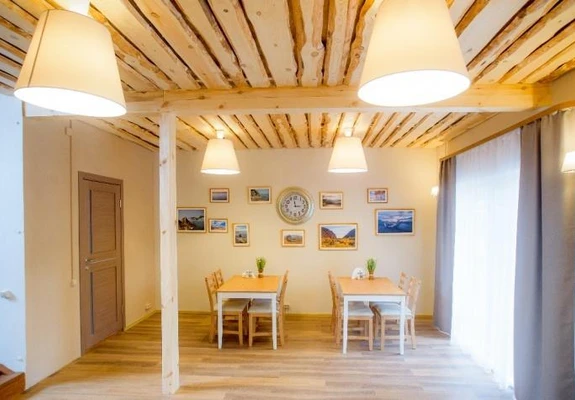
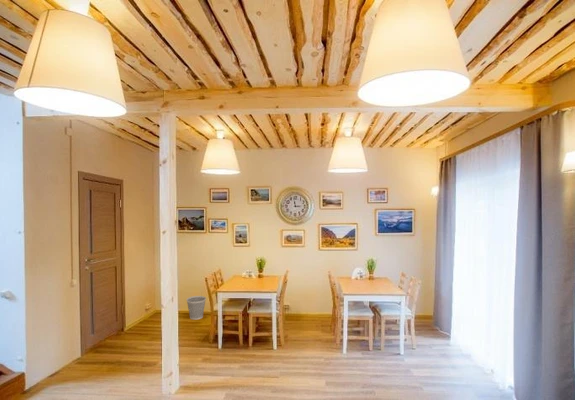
+ wastebasket [185,295,207,320]
